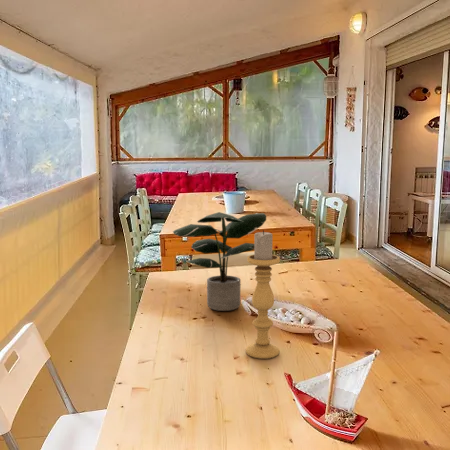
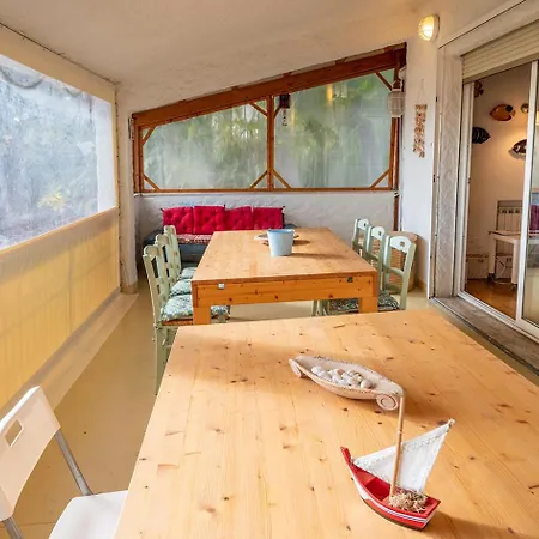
- candle holder [245,229,281,360]
- potted plant [172,211,267,312]
